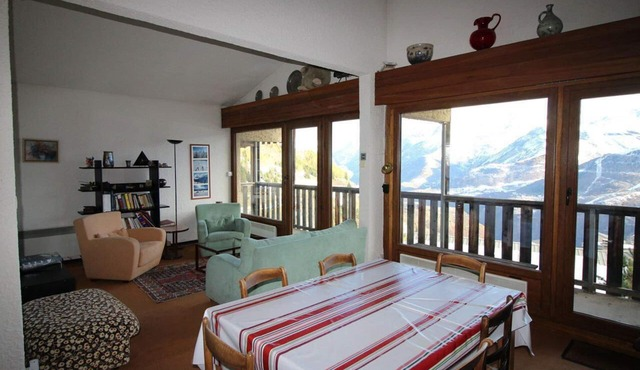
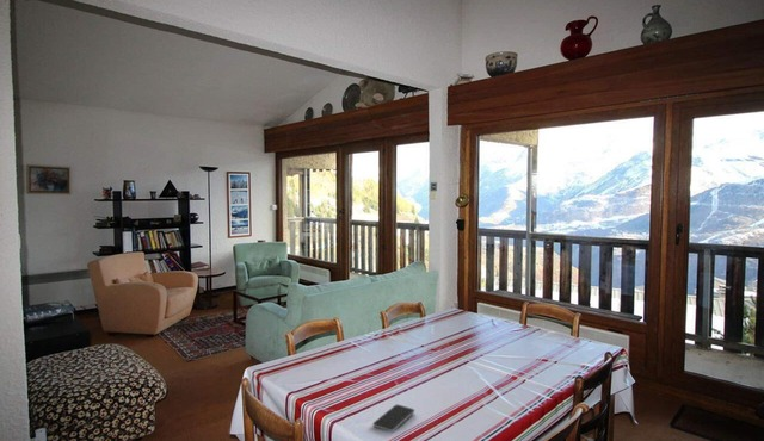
+ smartphone [372,404,415,433]
